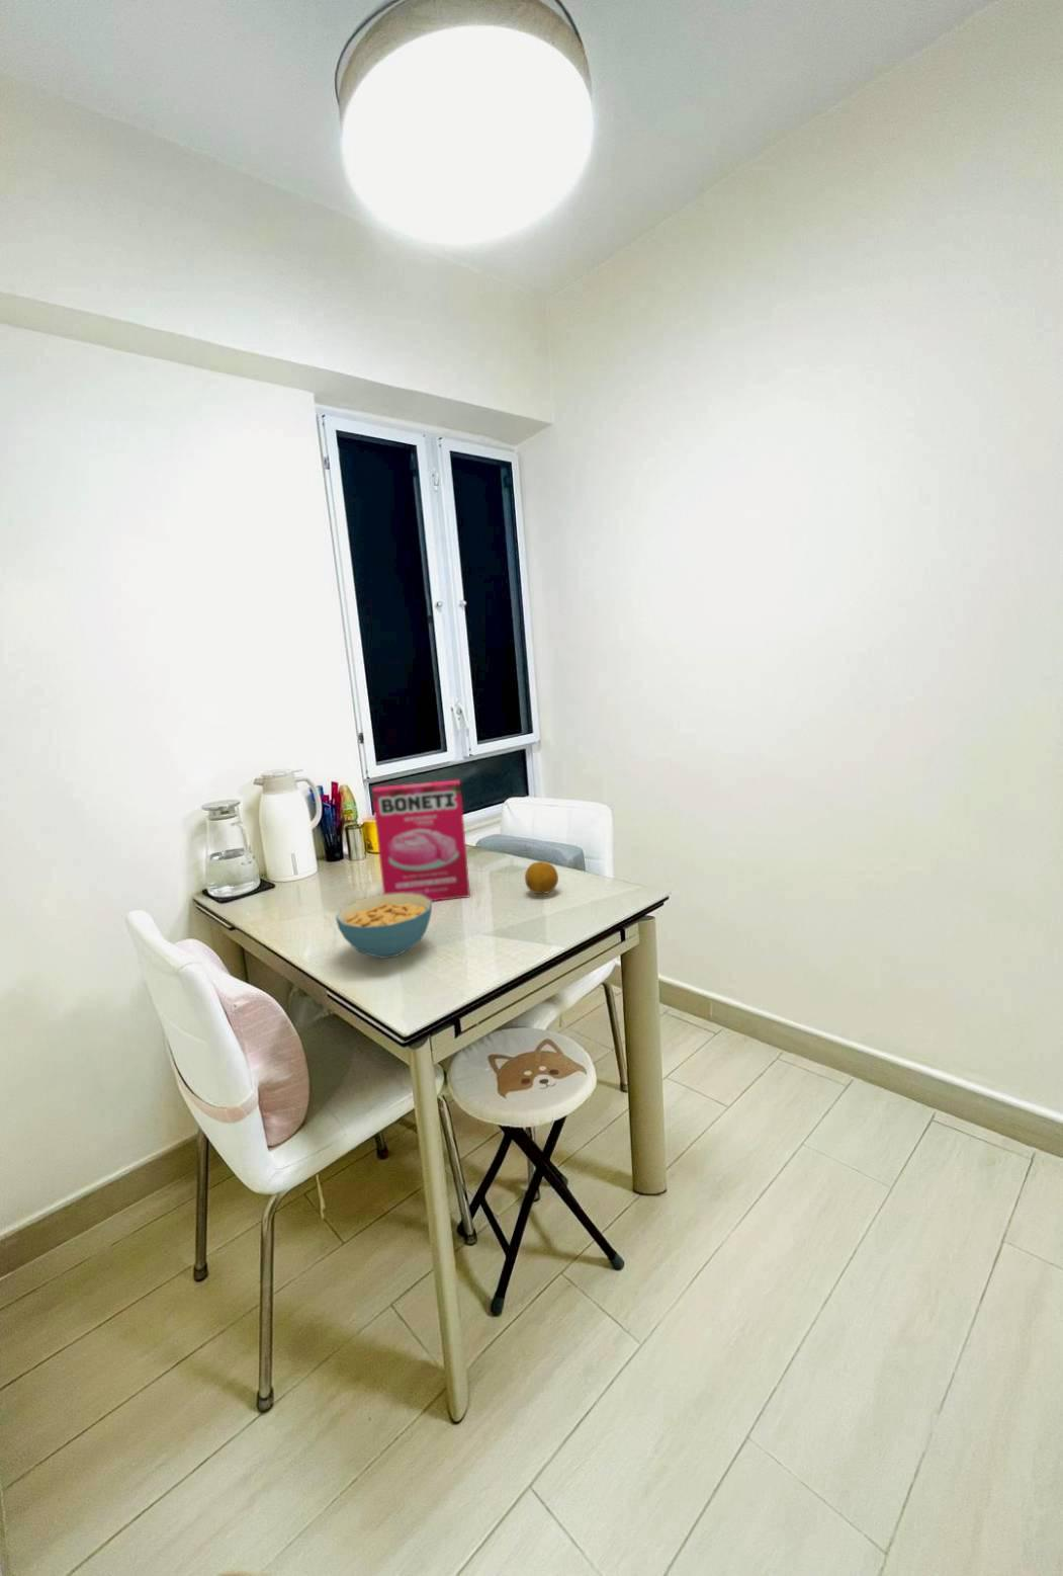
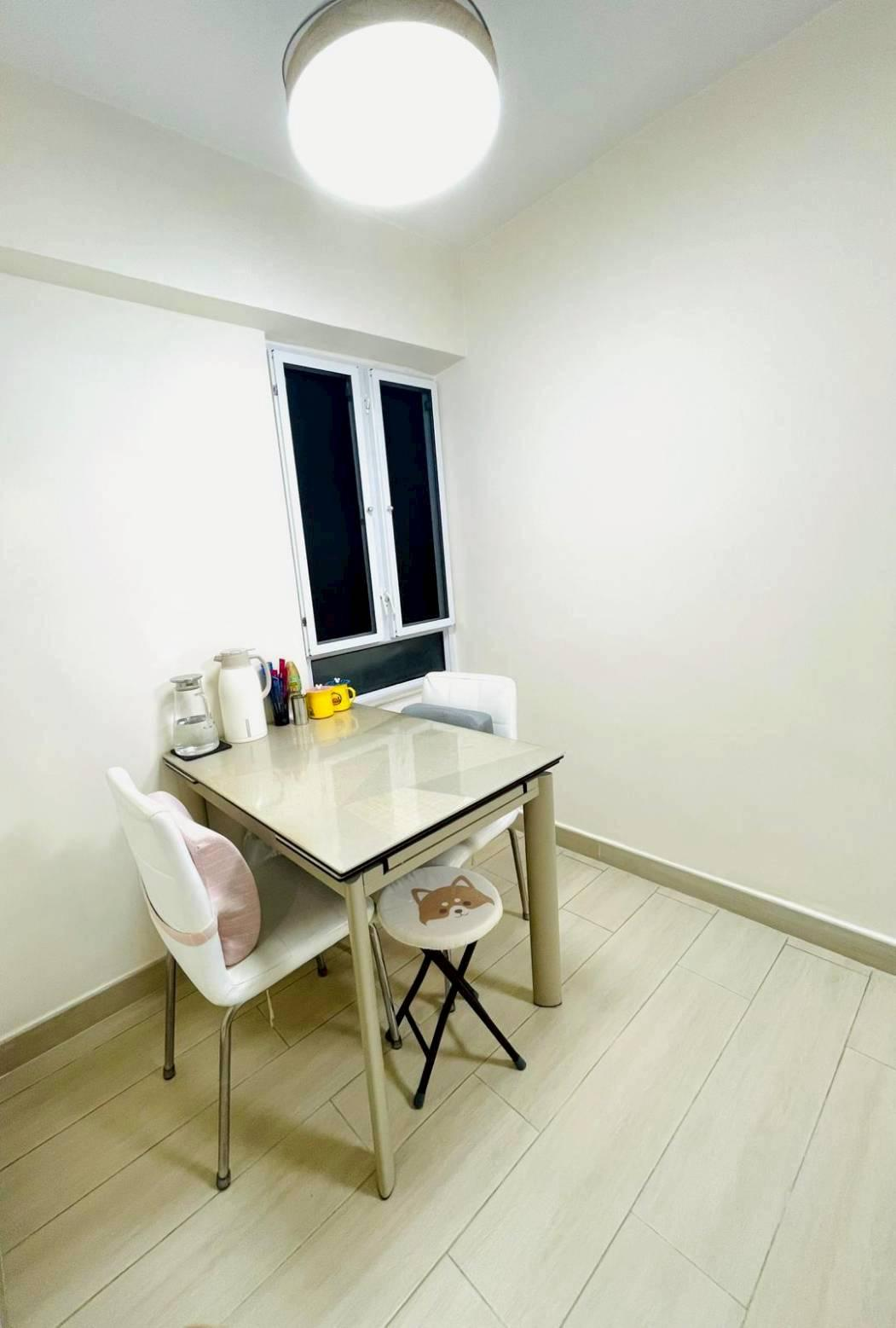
- cereal box [371,780,471,902]
- cereal bowl [335,892,433,960]
- fruit [524,860,559,895]
